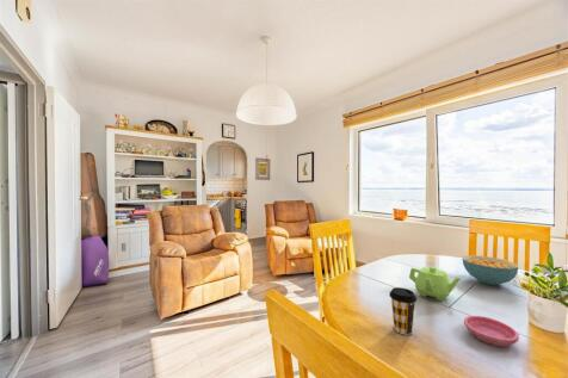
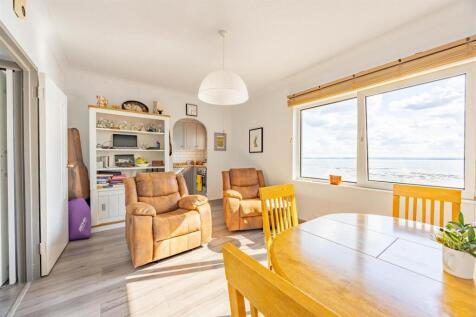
- cereal bowl [462,254,519,286]
- saucer [463,315,520,348]
- teapot [408,266,462,302]
- coffee cup [388,286,418,336]
